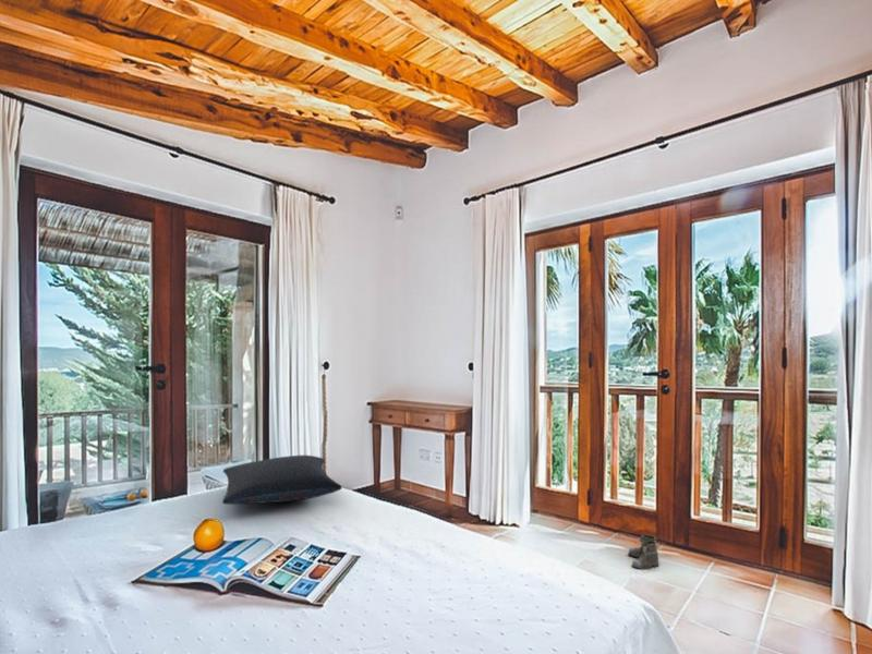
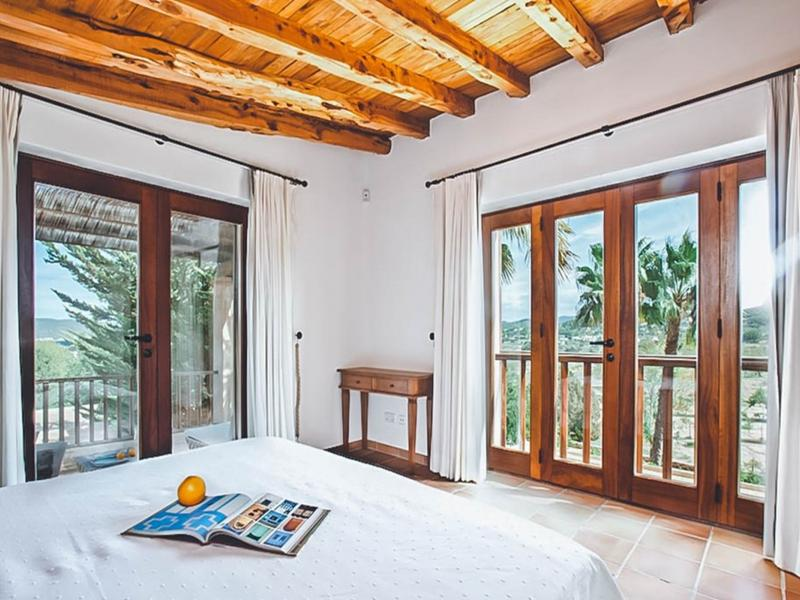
- pillow [221,455,343,506]
- boots [627,533,661,570]
